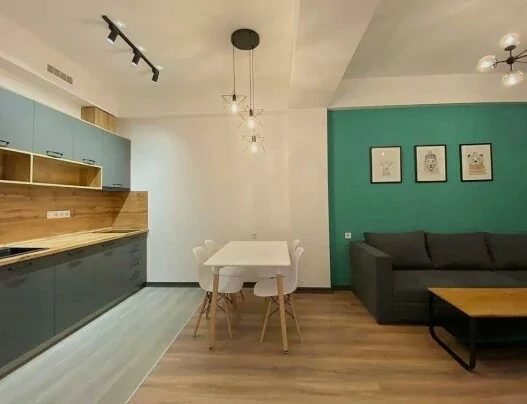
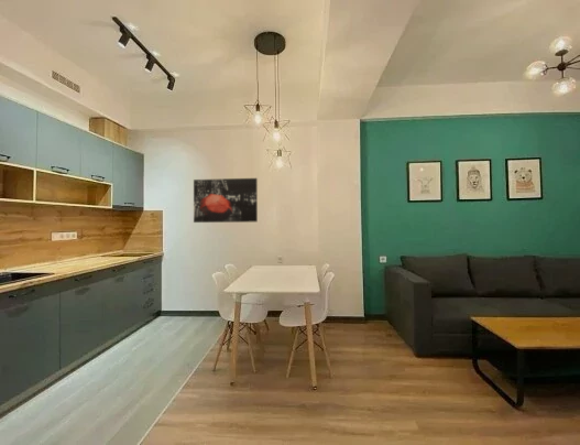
+ wall art [193,177,259,224]
